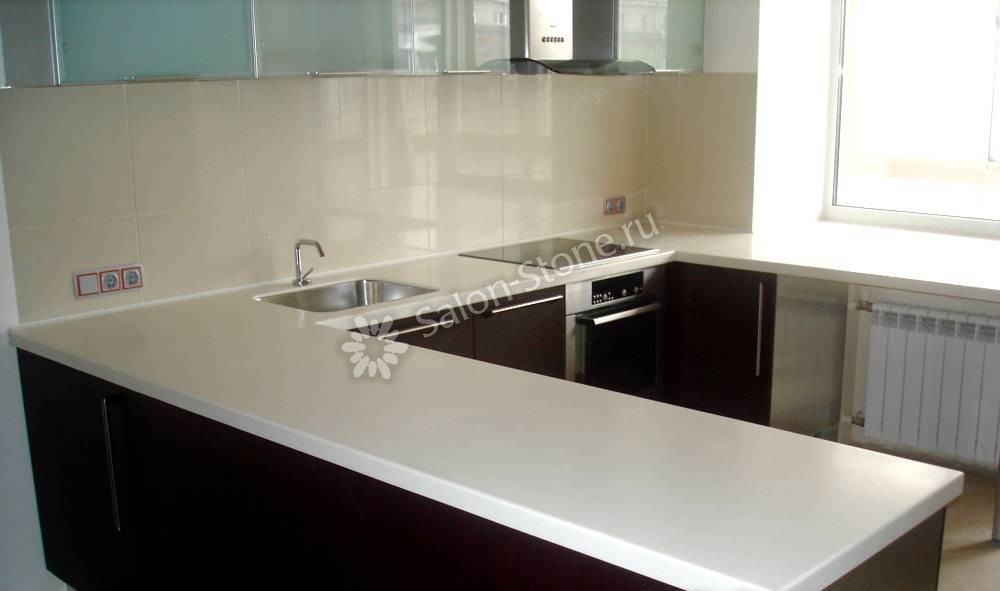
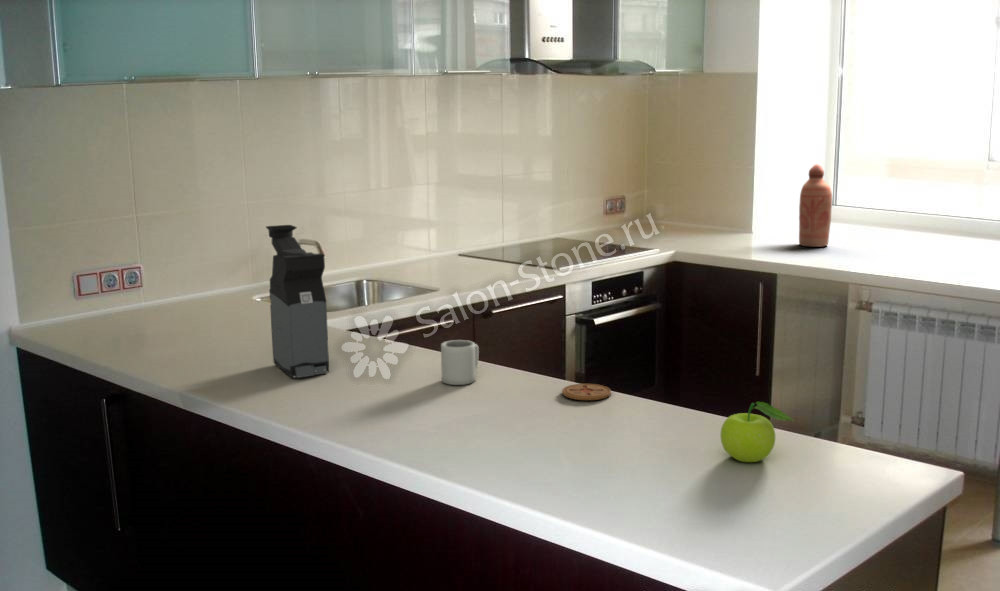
+ coaster [561,383,612,401]
+ cup [440,339,480,386]
+ coffee maker [265,224,330,379]
+ bottle [798,163,833,248]
+ fruit [719,401,795,463]
